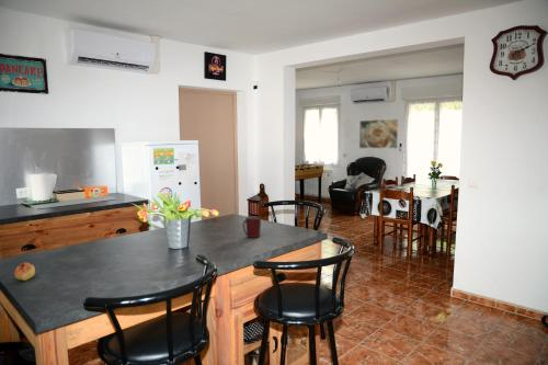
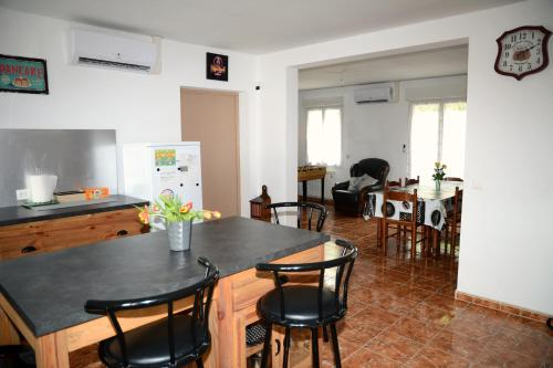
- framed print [358,117,400,149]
- fruit [13,261,36,282]
- mug [242,216,262,239]
